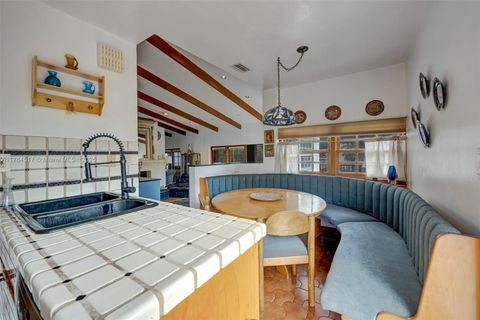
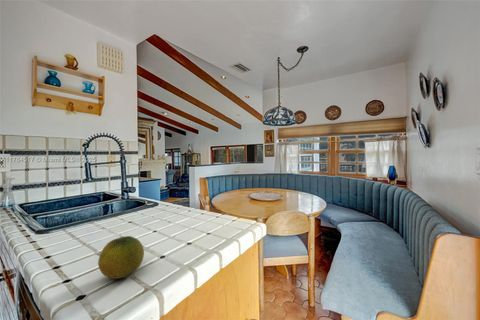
+ fruit [97,235,145,280]
